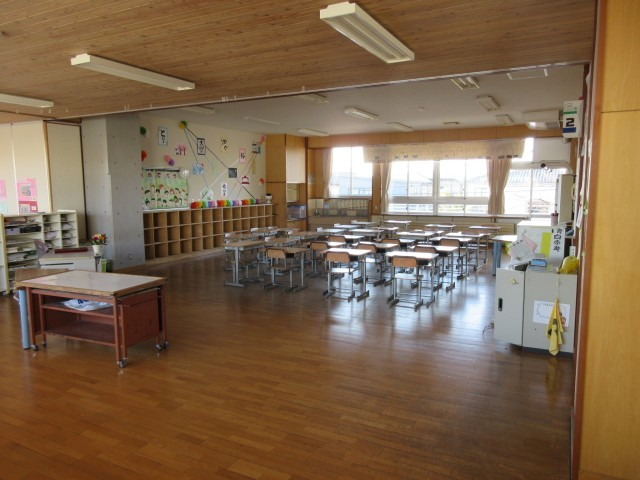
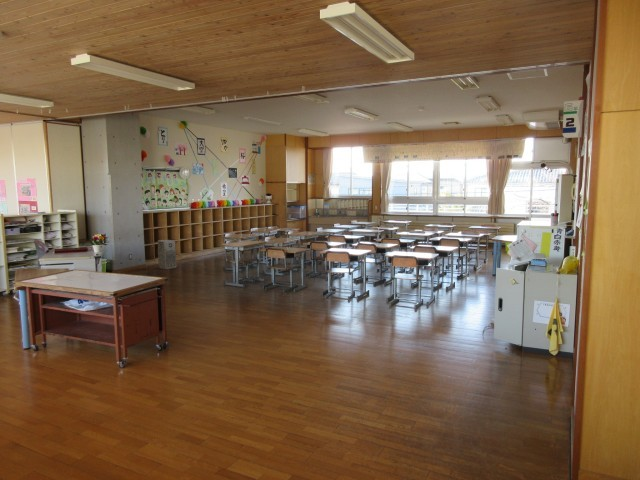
+ air purifier [157,239,177,270]
